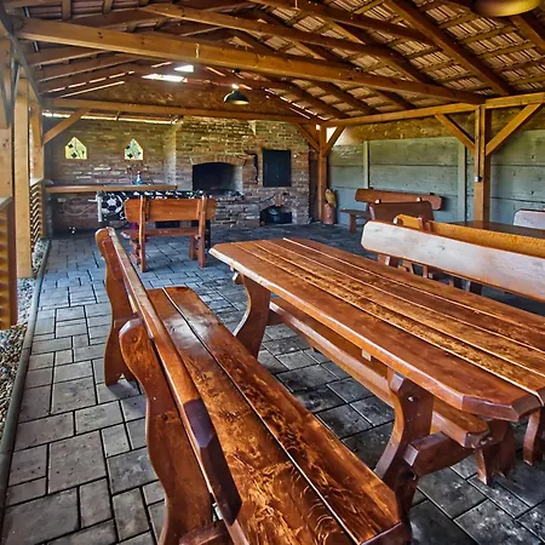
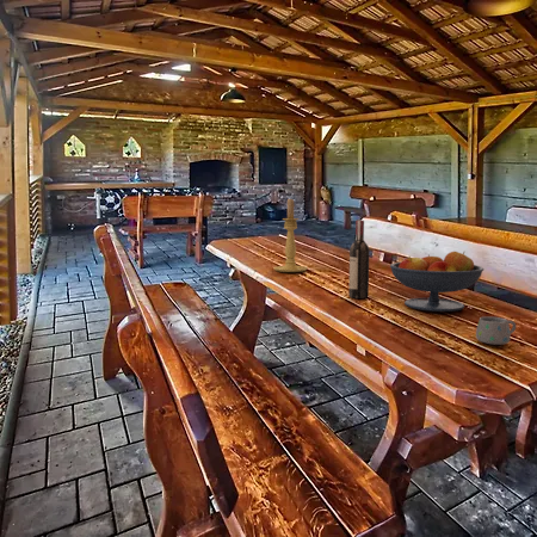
+ wine bottle [347,220,371,300]
+ candle holder [272,197,309,273]
+ fruit bowl [389,251,484,313]
+ mug [475,315,517,346]
